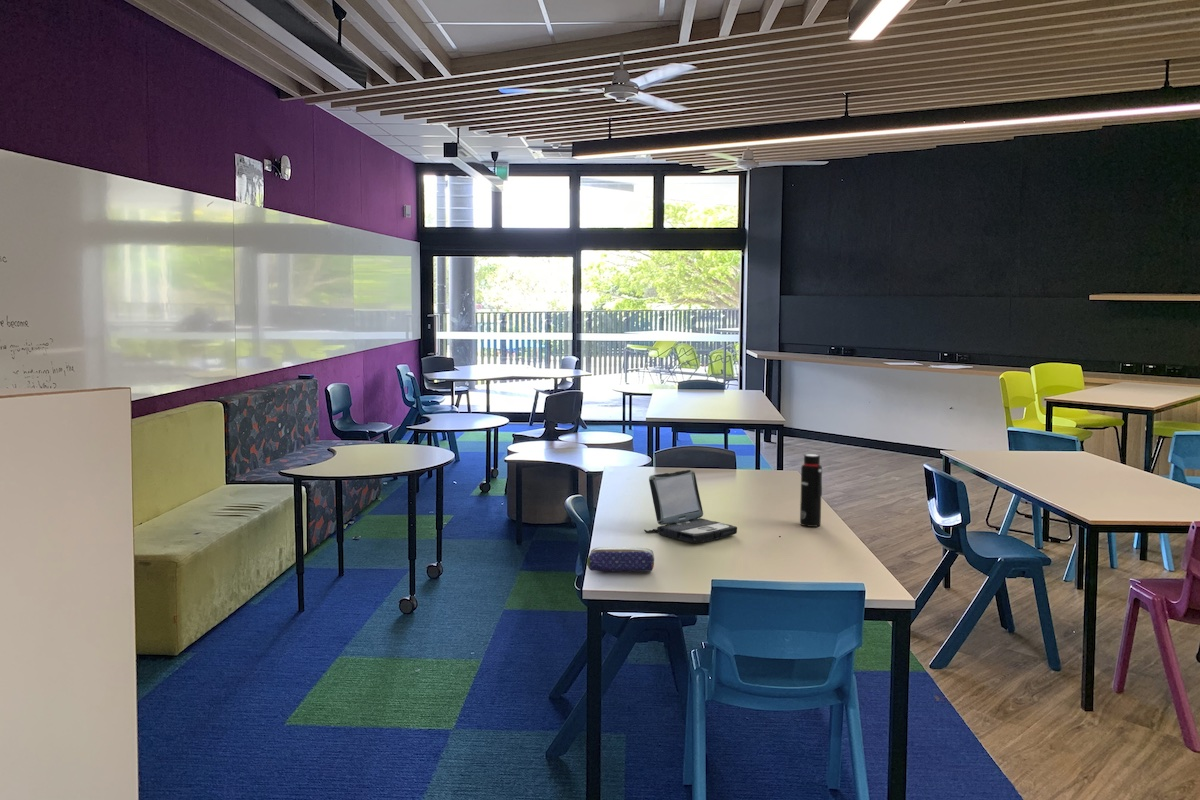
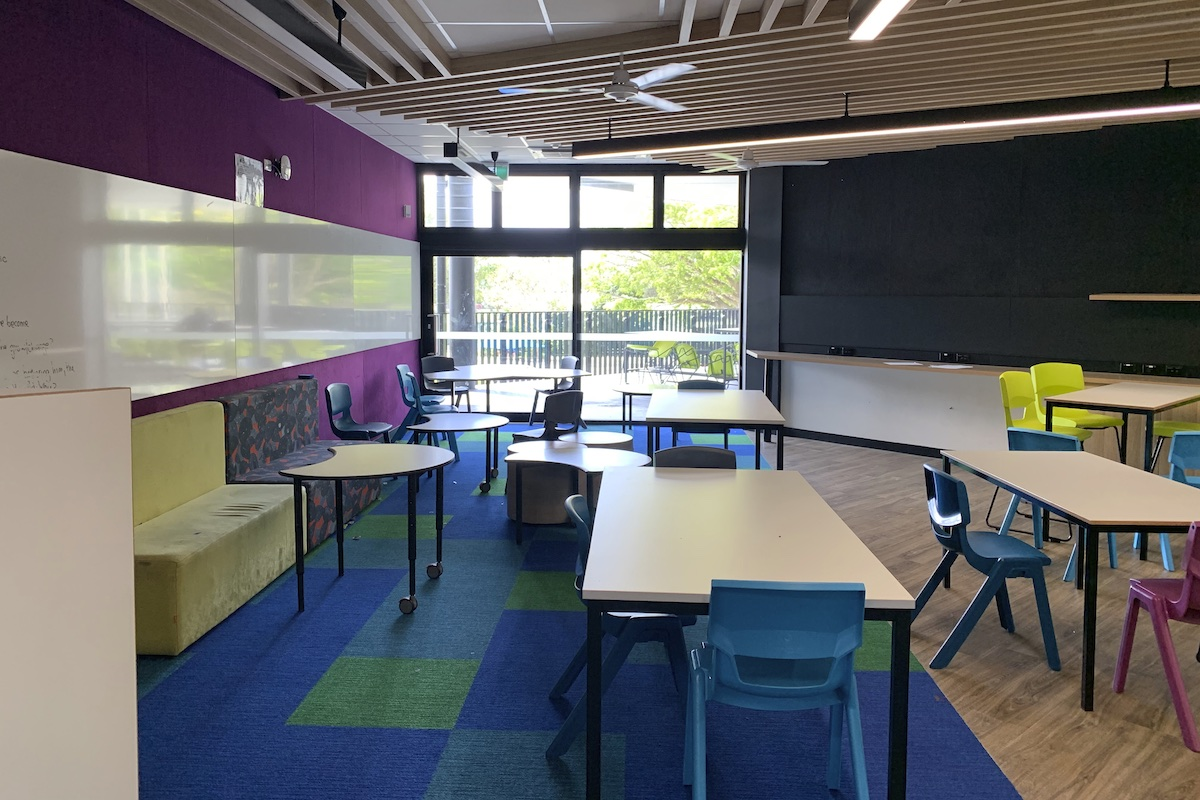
- laptop [643,469,738,544]
- pencil case [586,546,655,573]
- water bottle [799,453,823,528]
